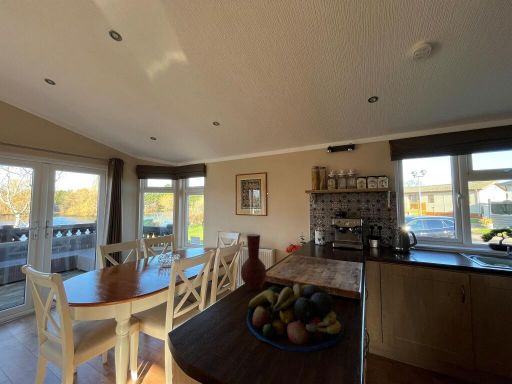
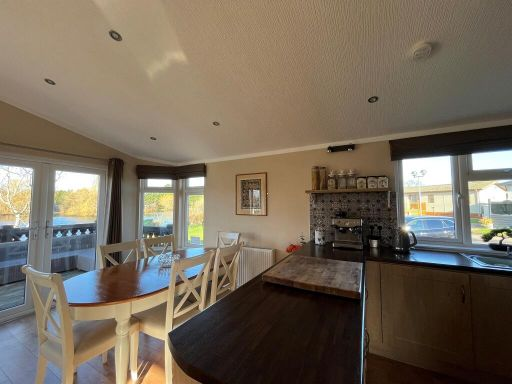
- vase [240,233,267,292]
- fruit bowl [246,283,345,353]
